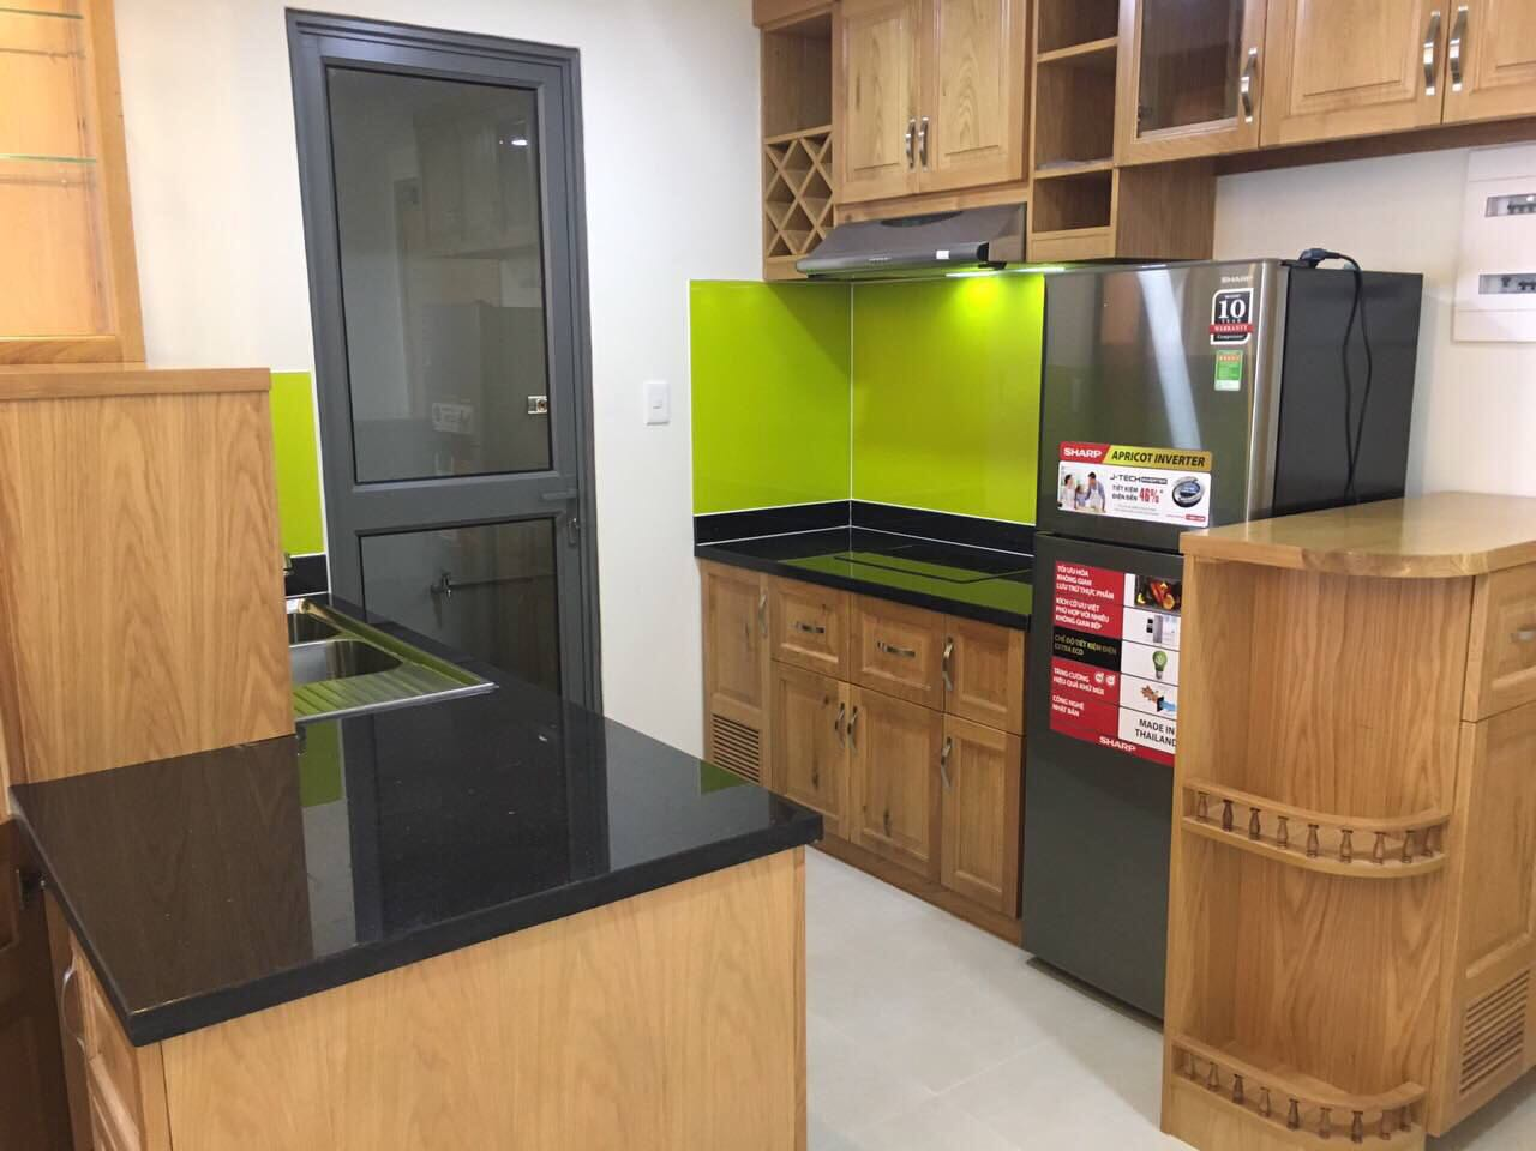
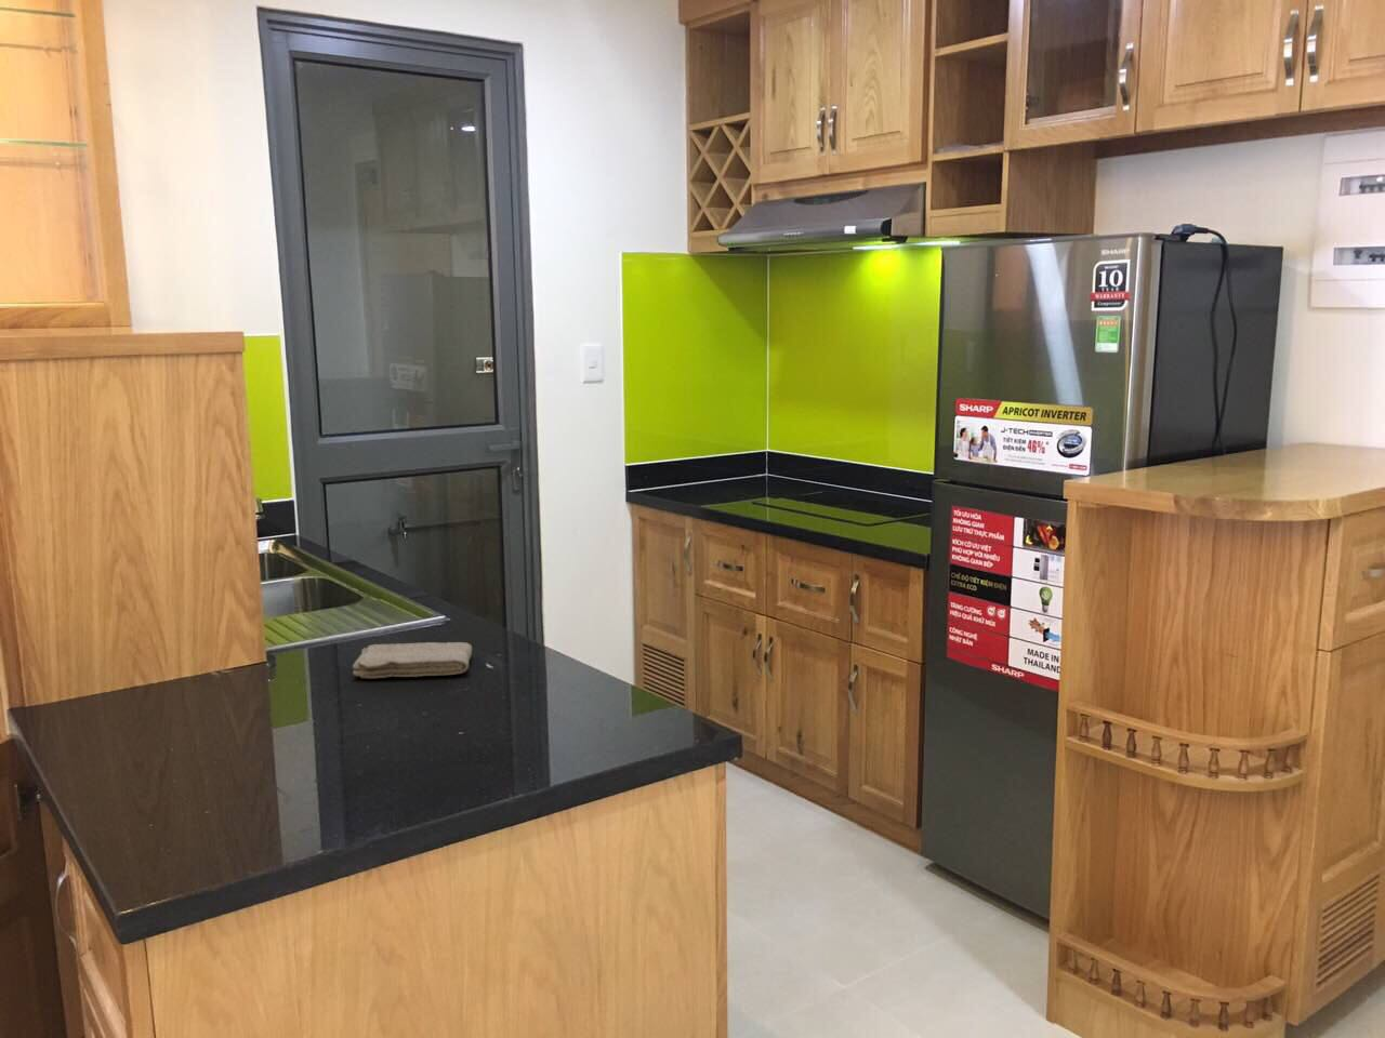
+ washcloth [351,641,473,679]
